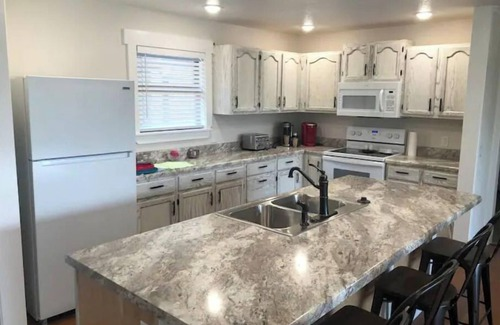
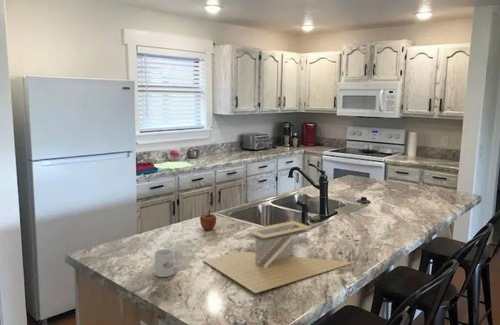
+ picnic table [202,212,355,294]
+ mug [154,248,179,278]
+ apple [199,209,217,231]
